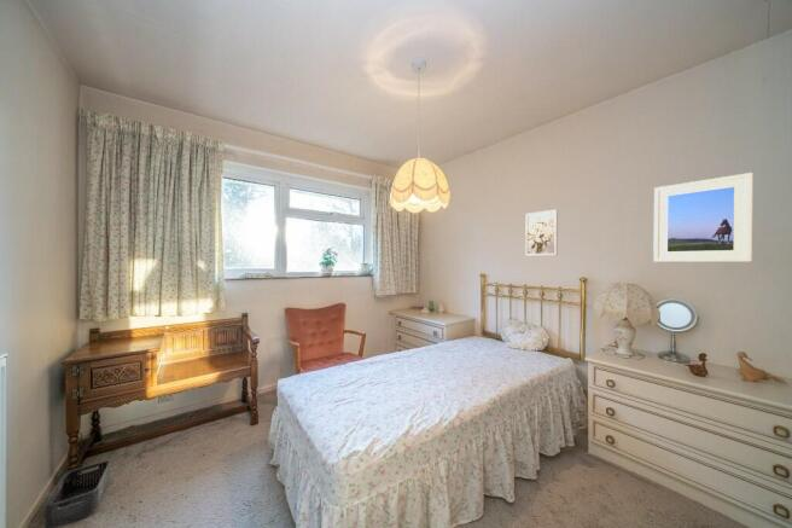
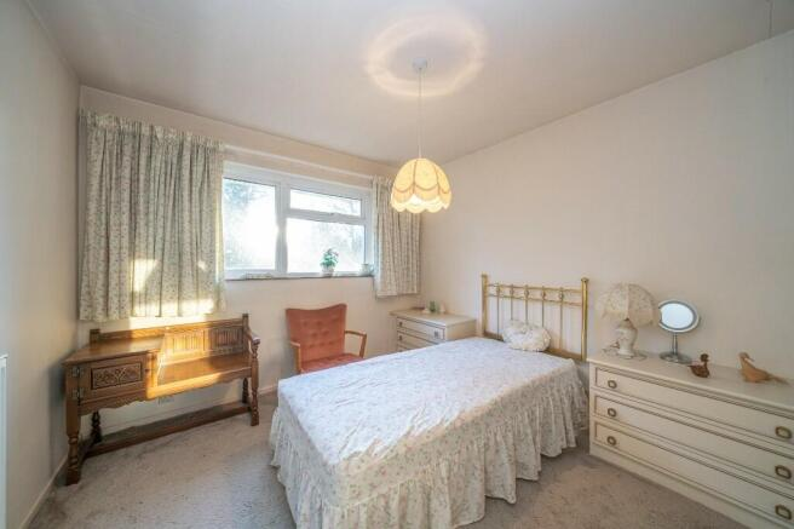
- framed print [652,172,755,263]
- wall art [524,208,559,256]
- storage bin [43,460,111,528]
